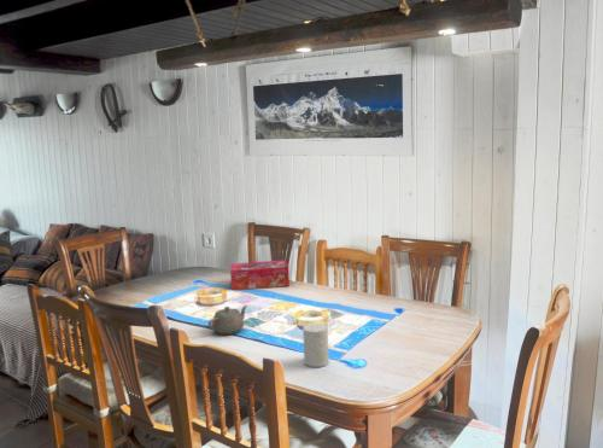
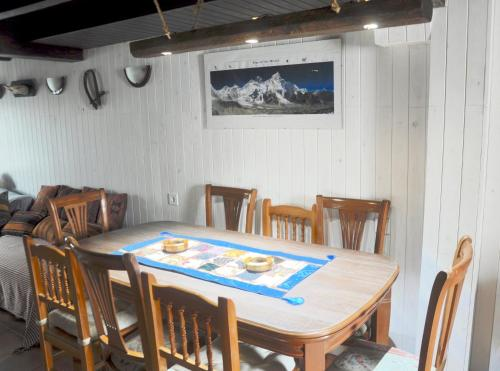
- teapot [207,304,248,336]
- cup [302,322,330,368]
- tissue box [229,258,291,291]
